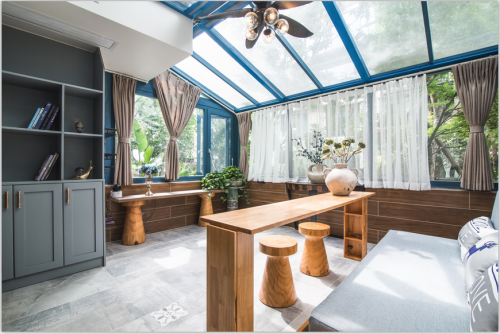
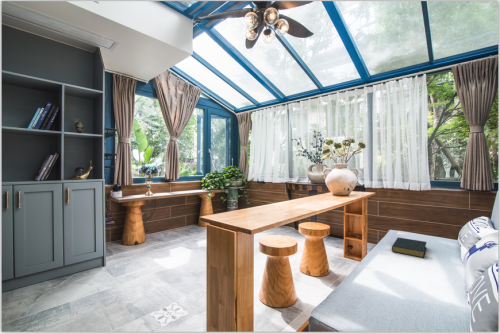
+ hardback book [391,237,427,259]
